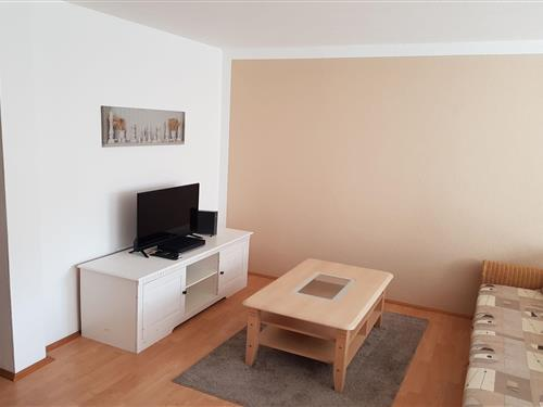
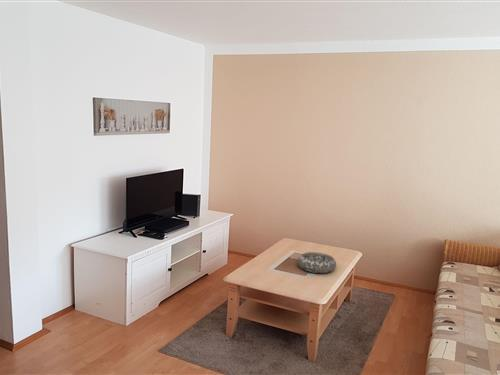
+ decorative bowl [297,251,337,274]
